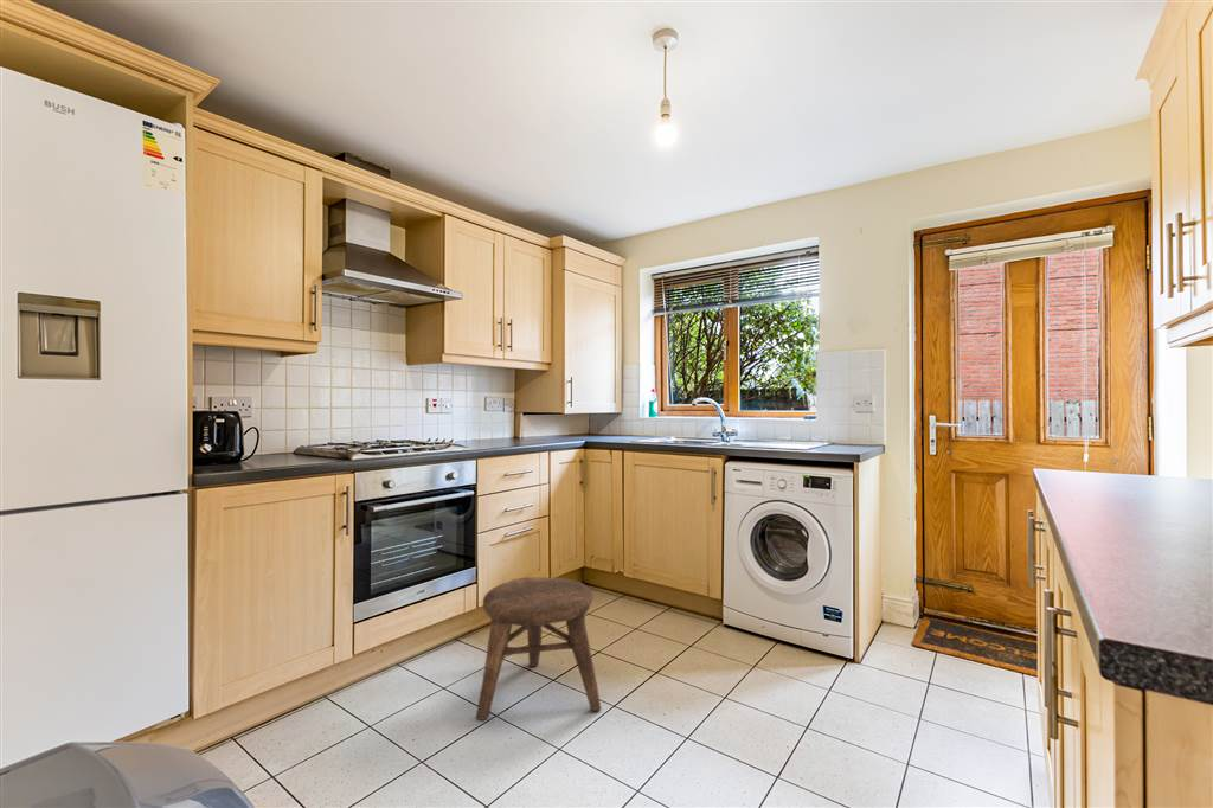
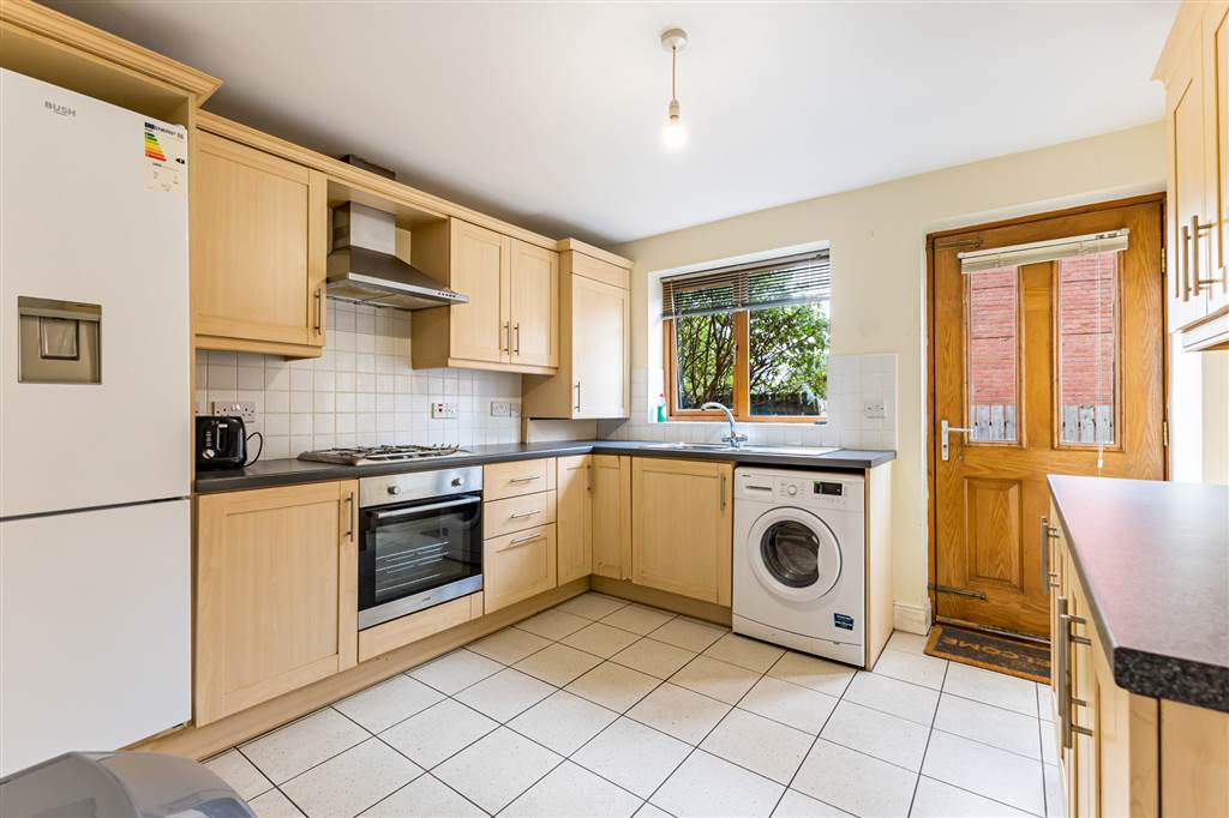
- stool [475,576,602,722]
